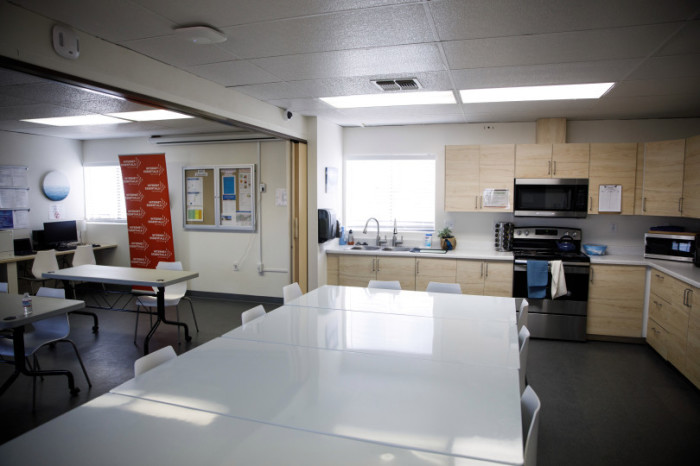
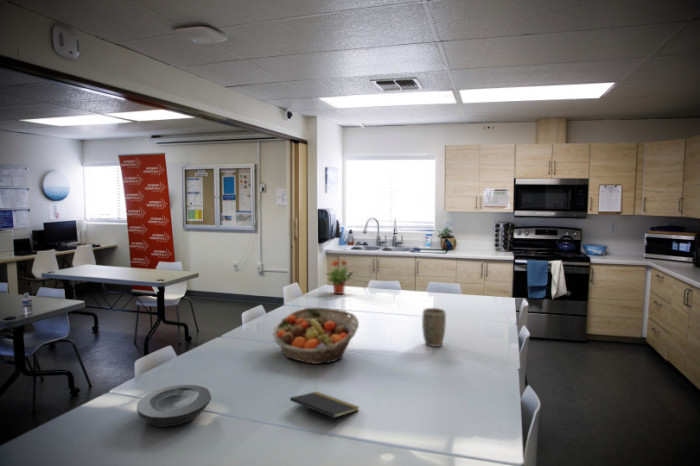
+ notepad [289,391,360,428]
+ fruit basket [271,307,360,365]
+ potted plant [323,259,356,295]
+ plant pot [421,307,447,348]
+ plate [136,384,212,428]
